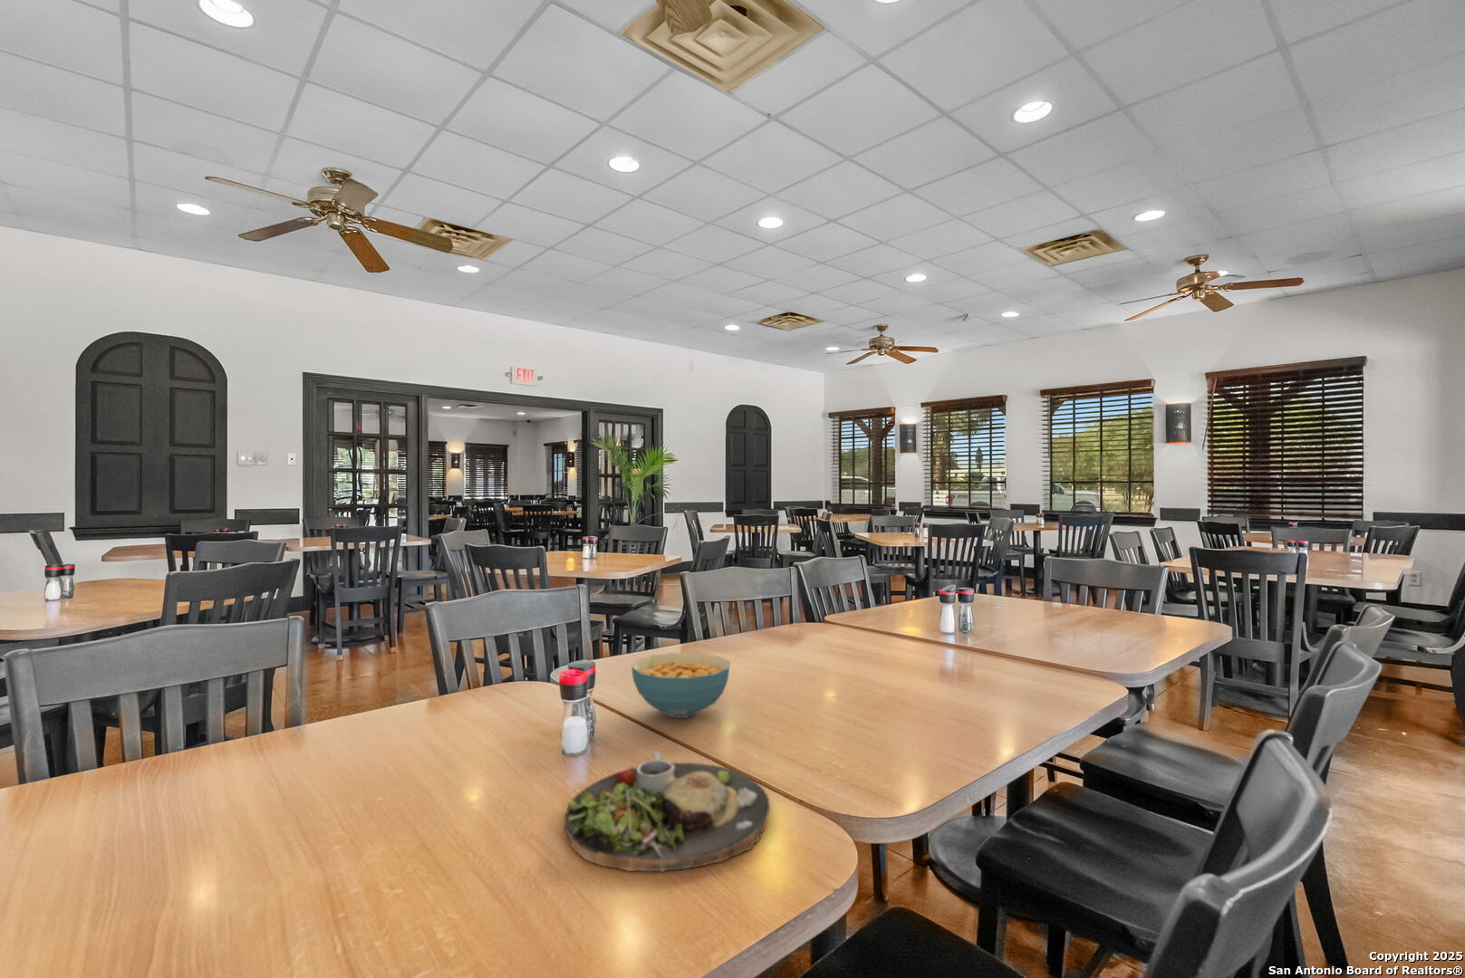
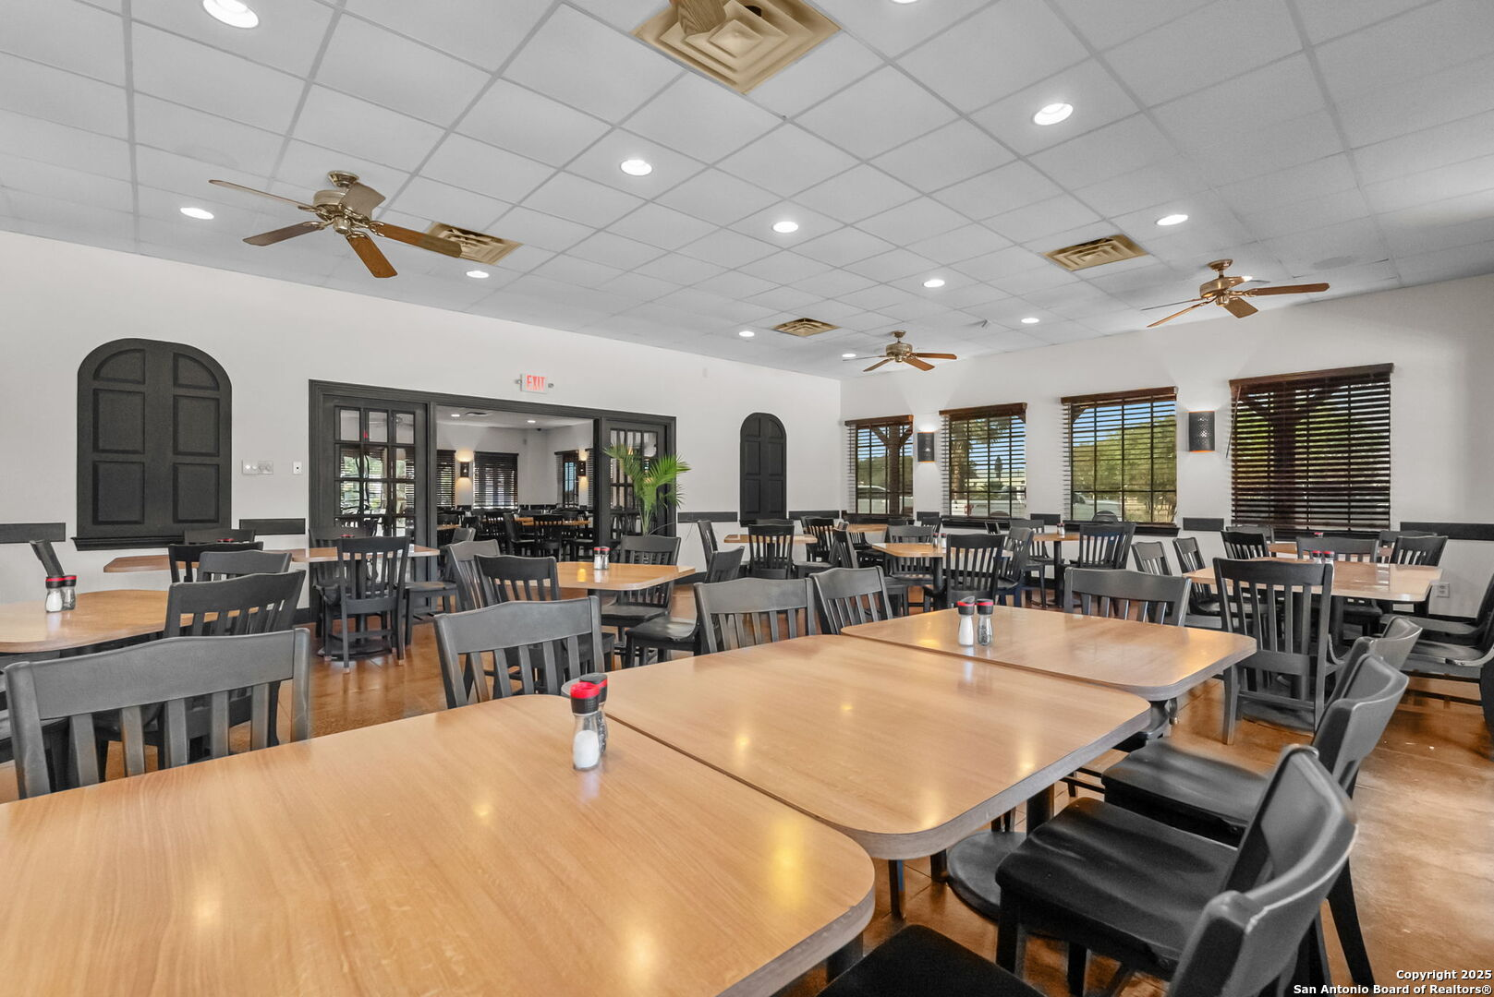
- cereal bowl [631,652,731,719]
- dinner plate [563,751,771,873]
